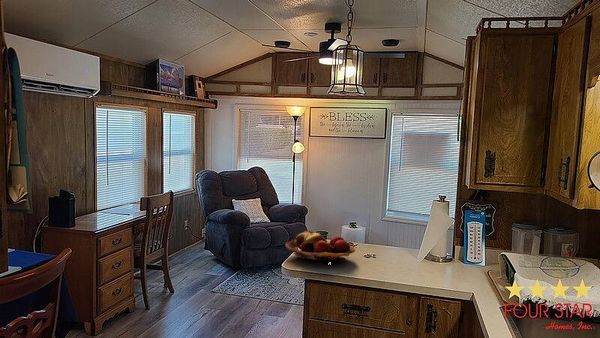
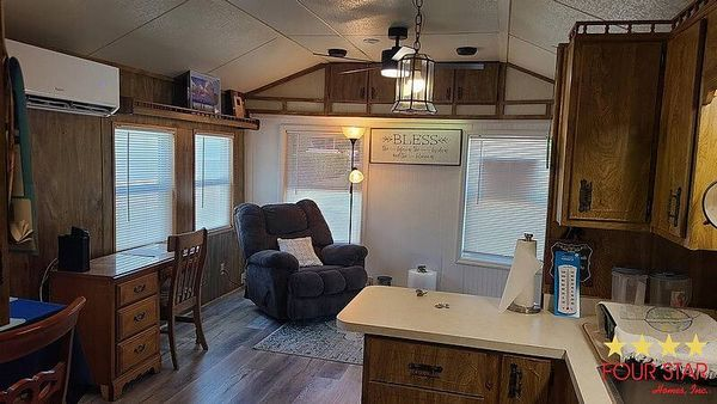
- fruit basket [284,230,356,265]
